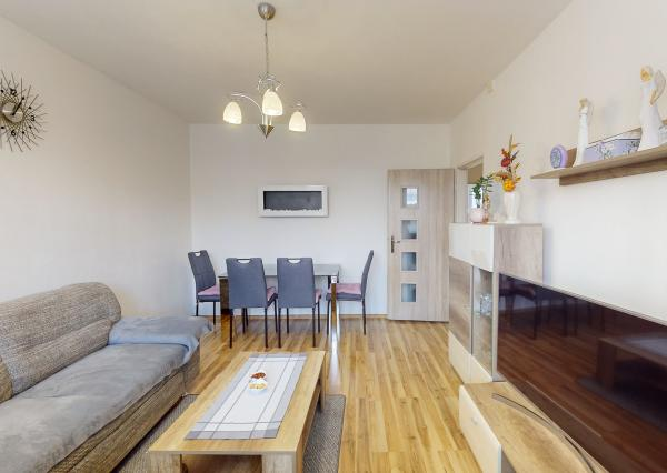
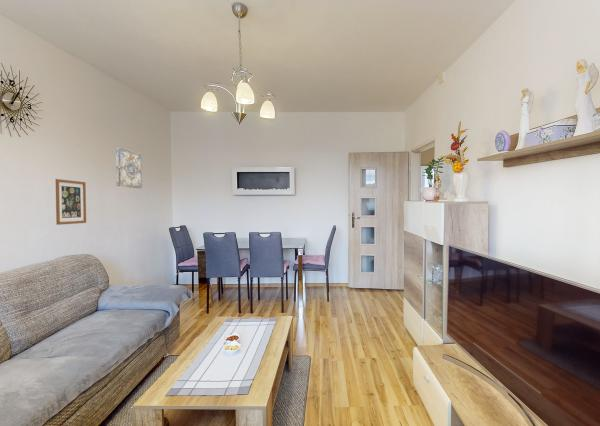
+ wall art [115,147,143,189]
+ wall art [55,178,87,226]
